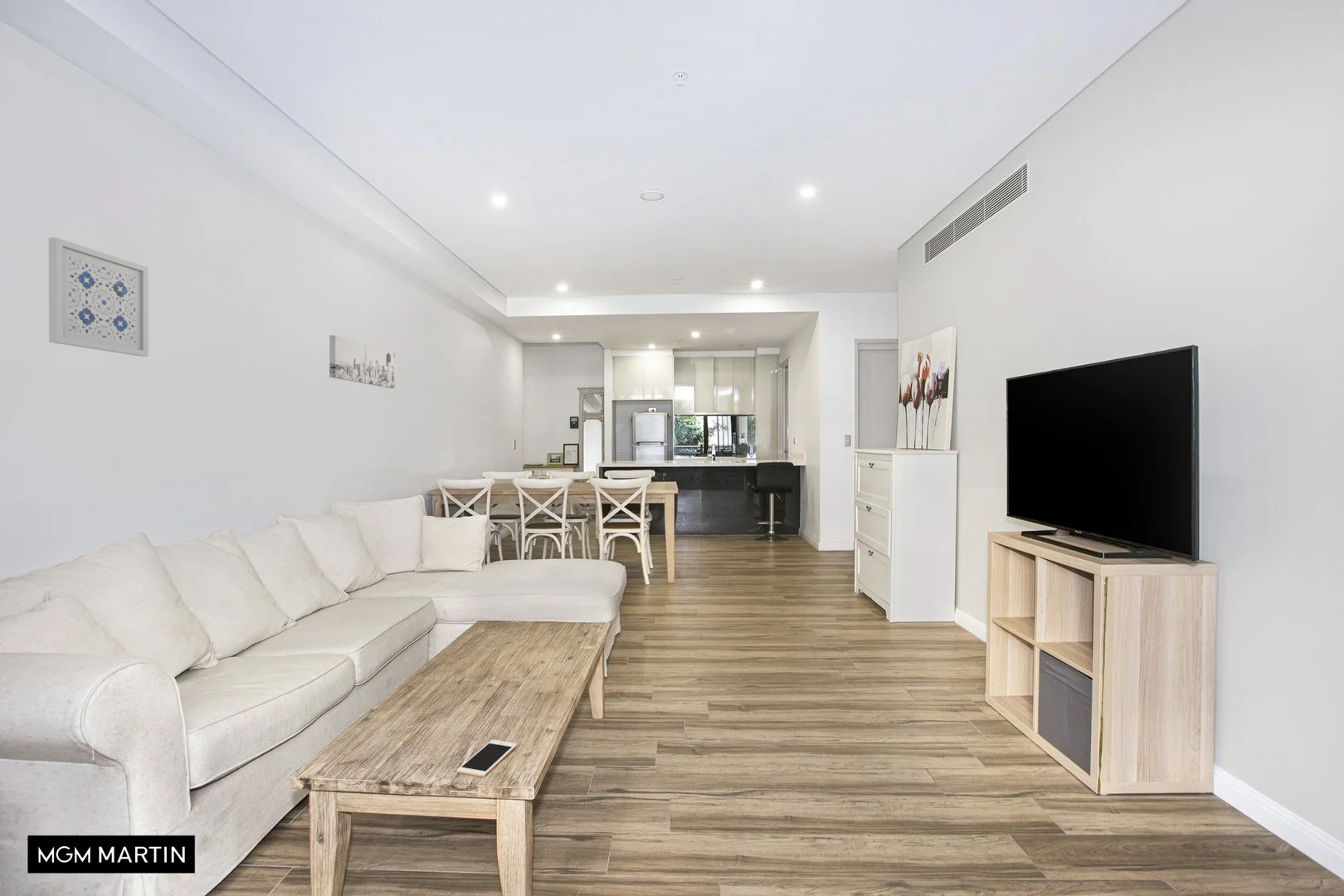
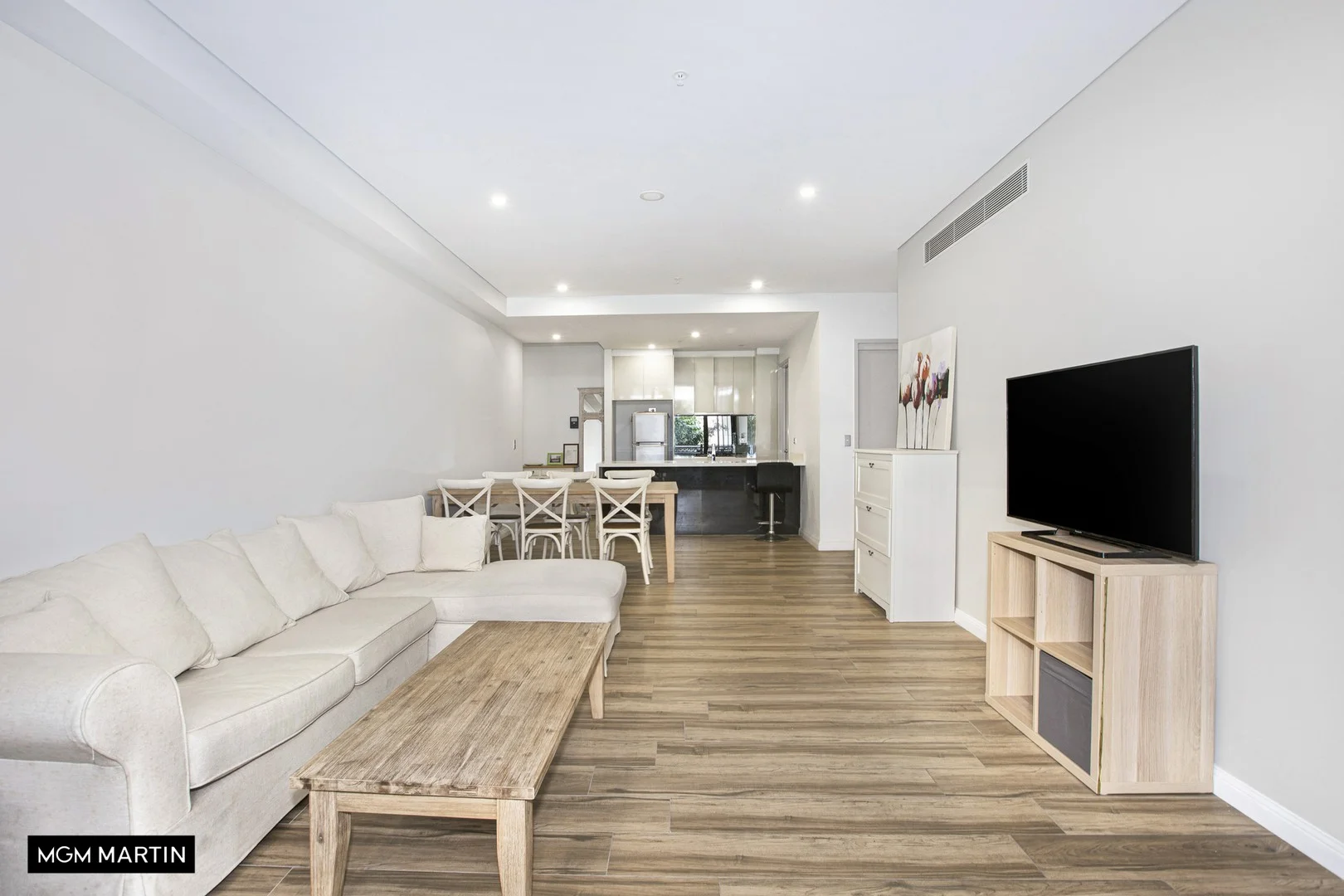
- wall art [329,334,396,389]
- wall art [48,236,149,358]
- cell phone [456,739,518,777]
